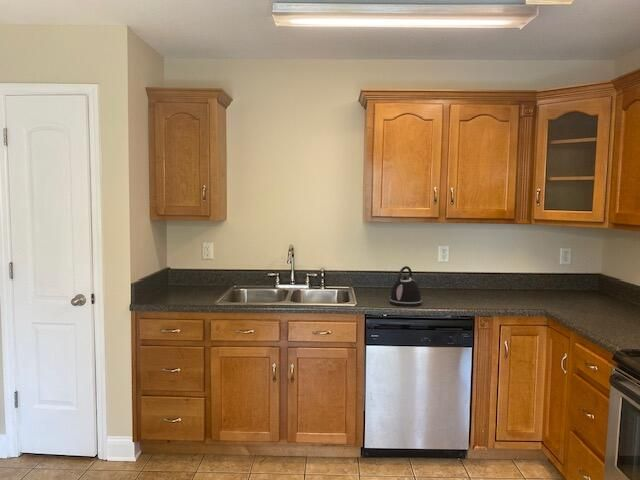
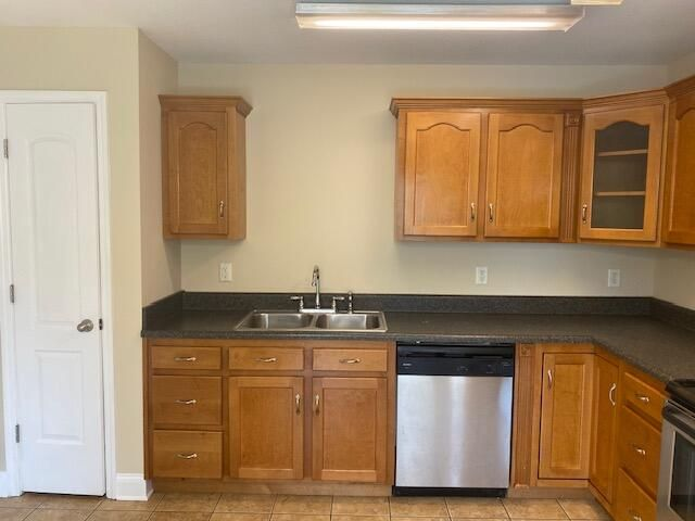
- kettle [389,265,423,308]
